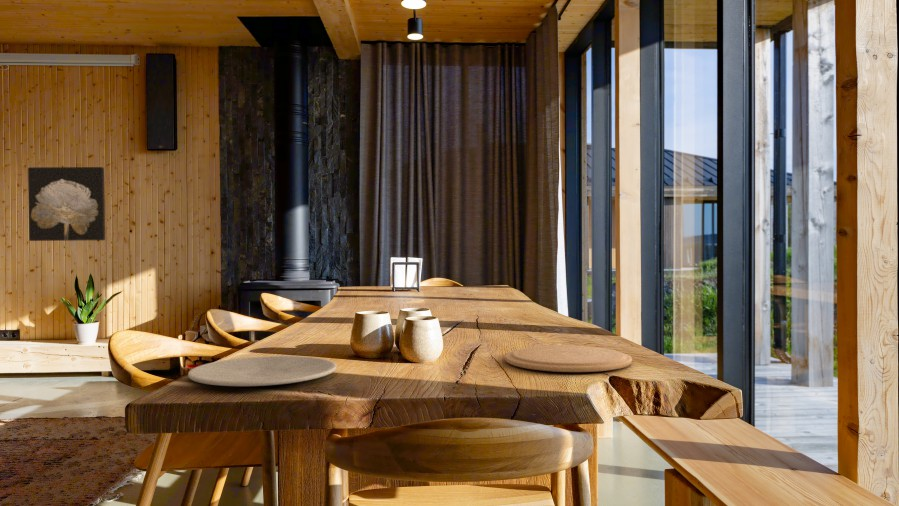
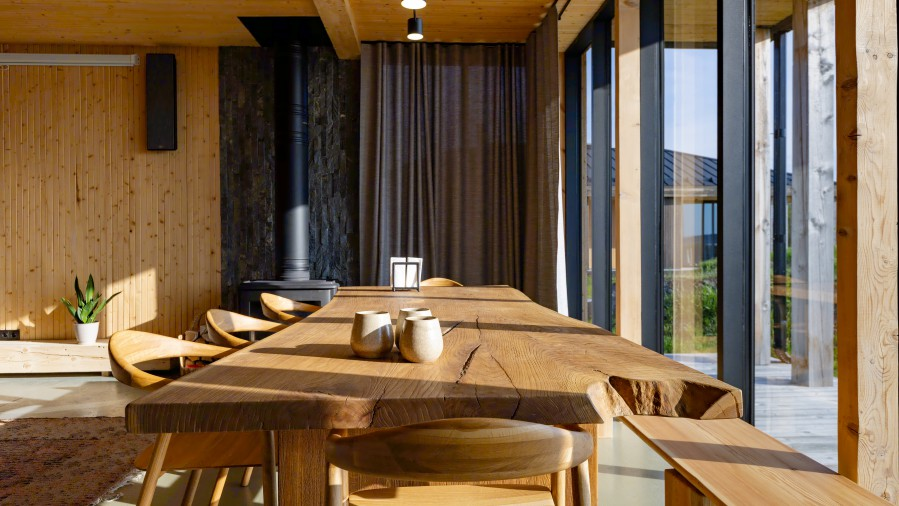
- wall art [27,166,106,242]
- plate [504,344,633,373]
- plate [187,355,338,387]
